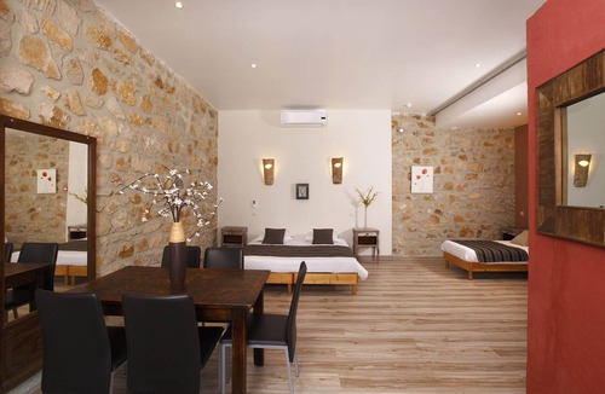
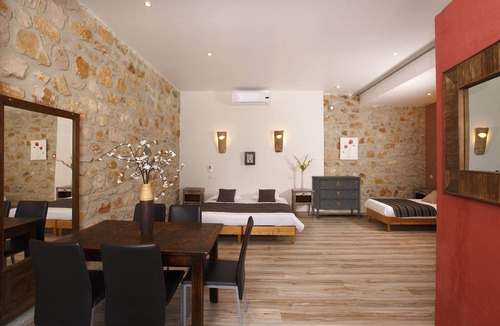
+ dresser [311,175,362,219]
